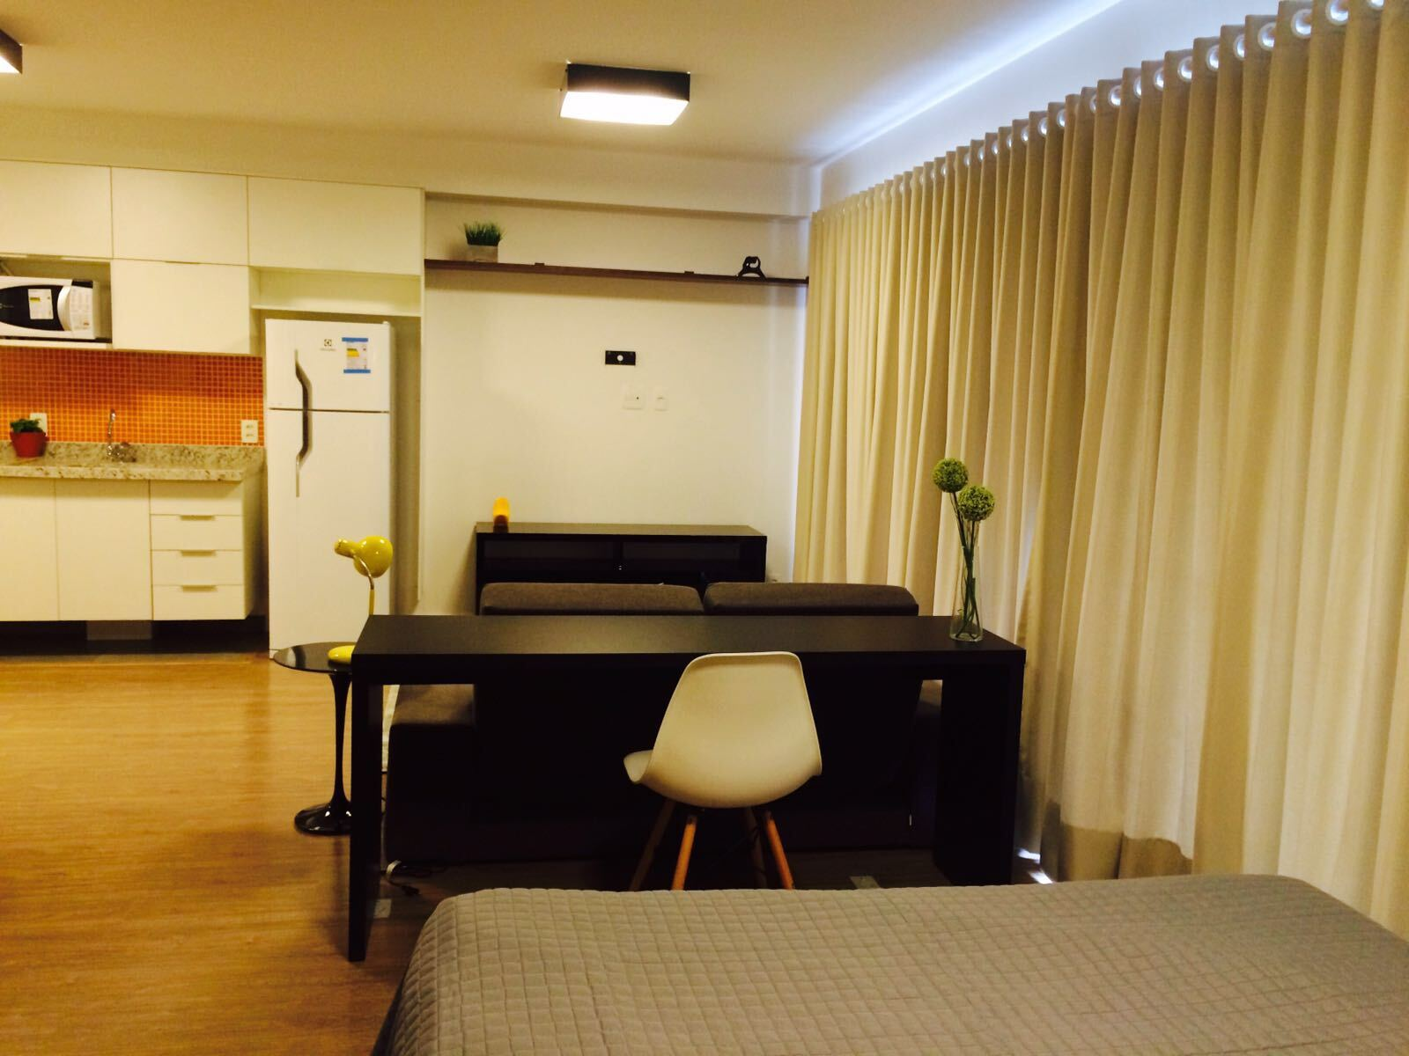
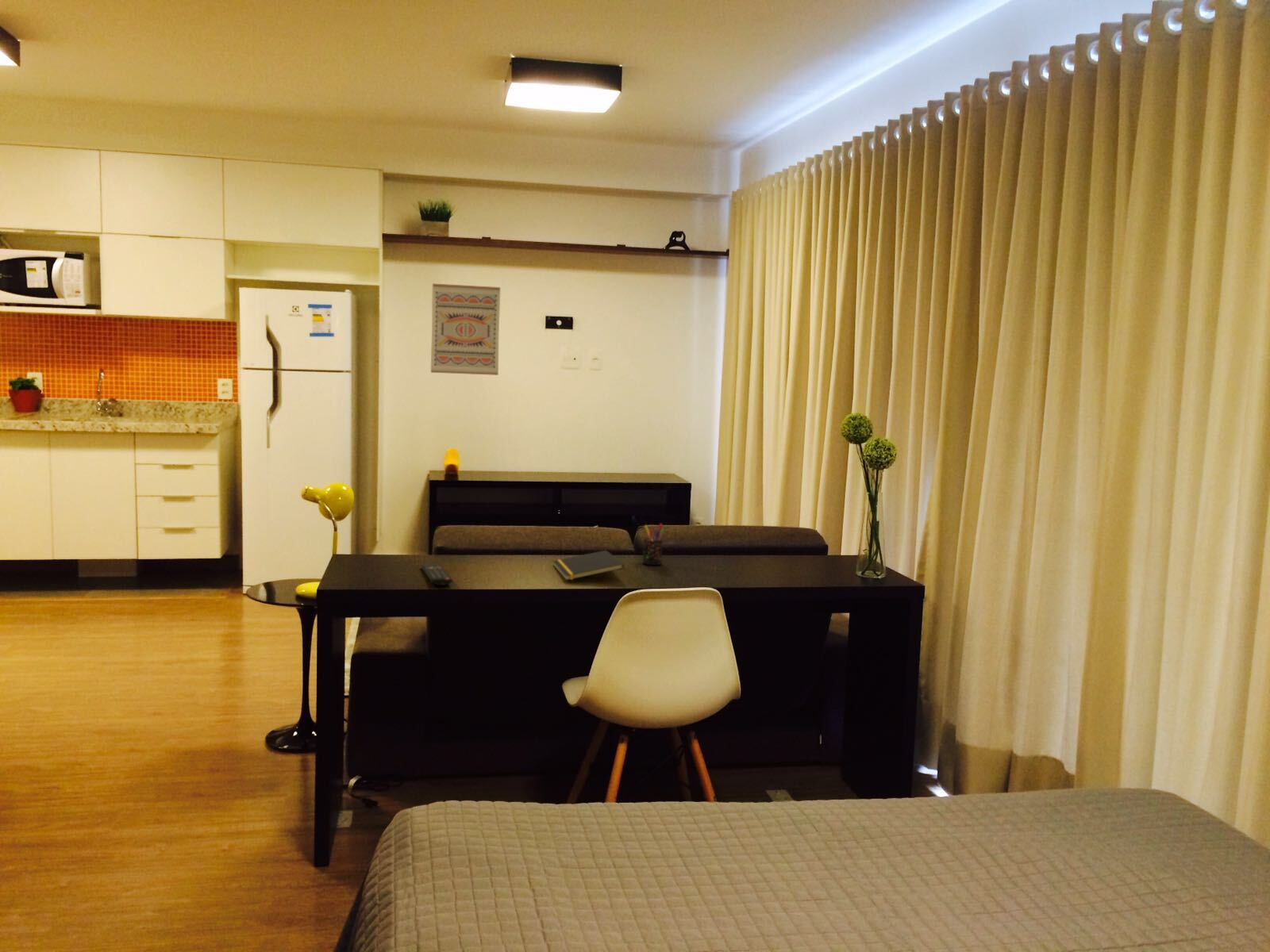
+ wall art [430,283,501,376]
+ remote control [421,563,453,586]
+ notepad [552,550,625,582]
+ pen holder [641,523,666,566]
